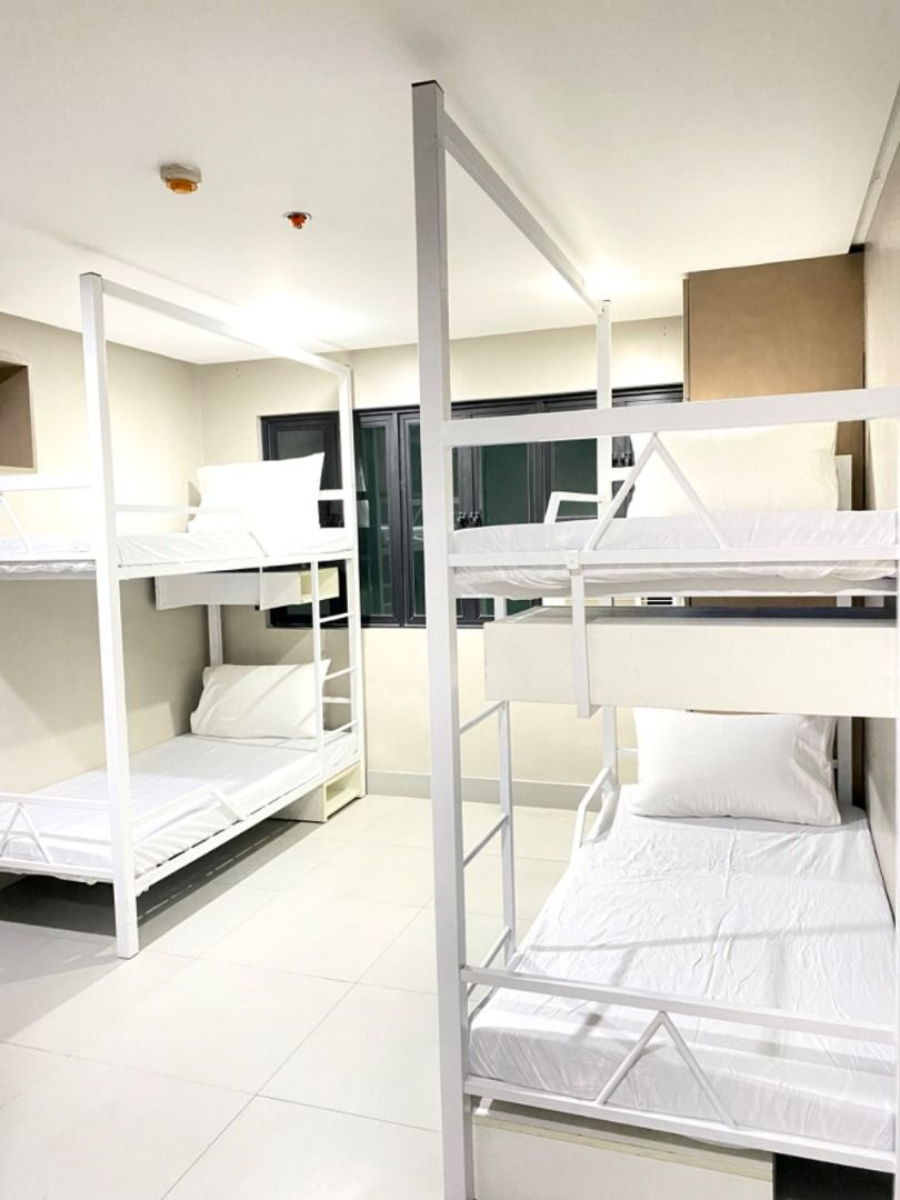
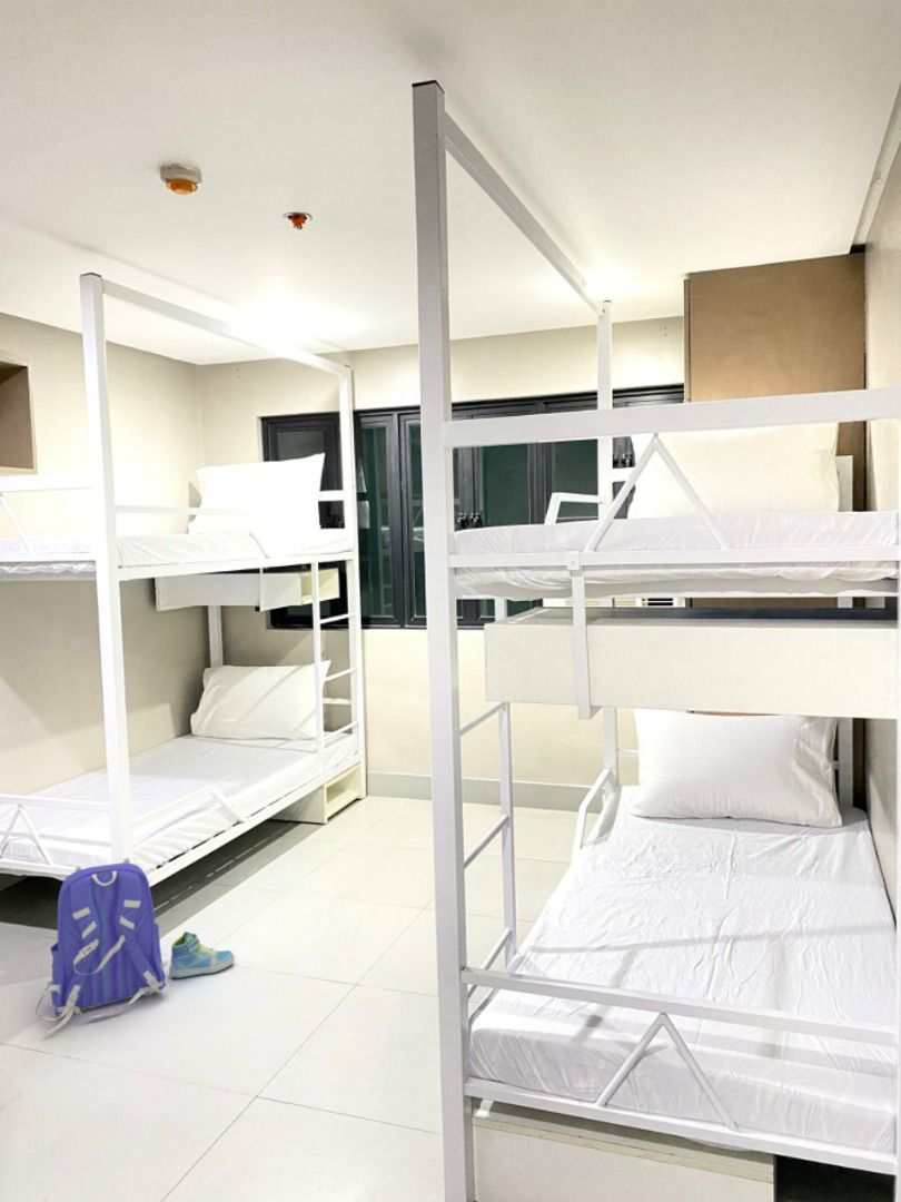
+ sneaker [168,930,236,979]
+ backpack [34,857,175,1035]
